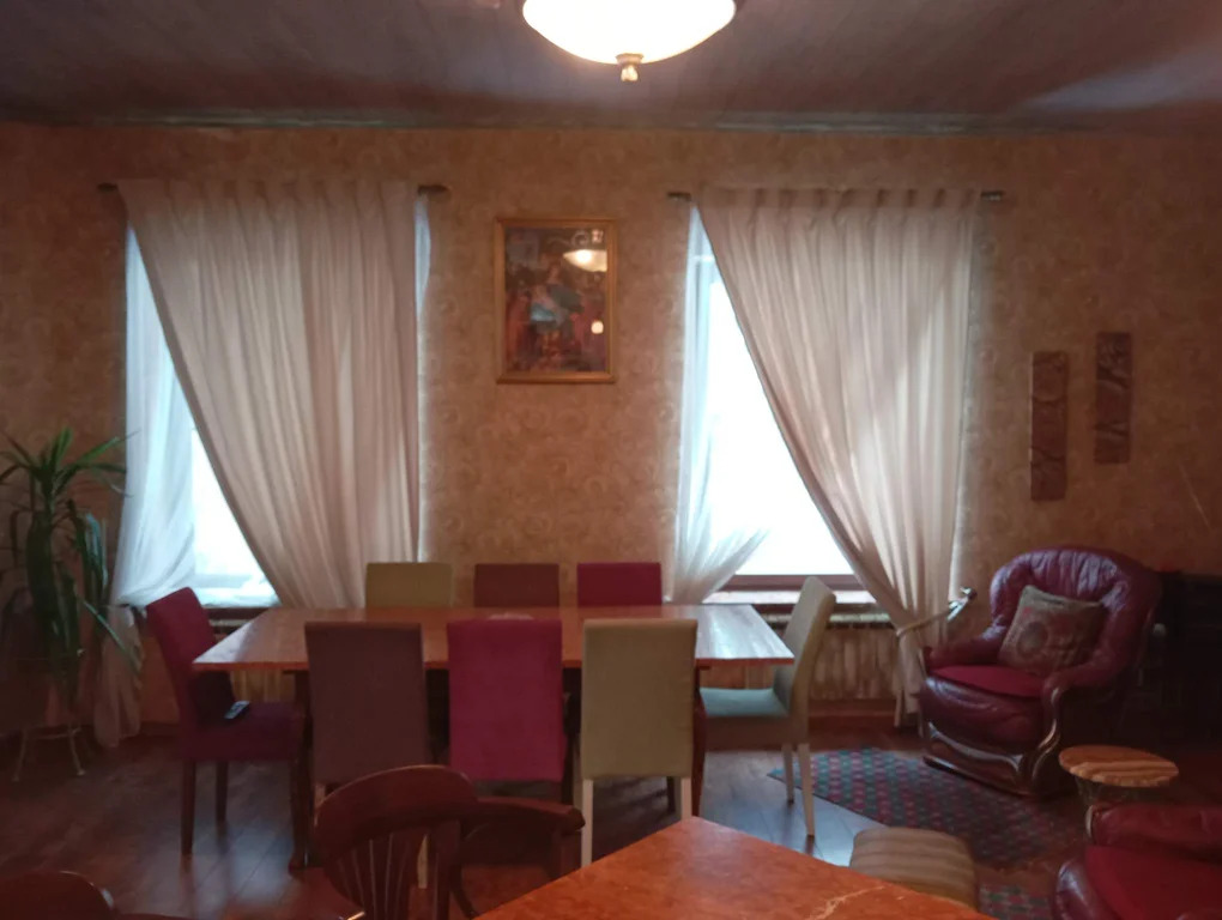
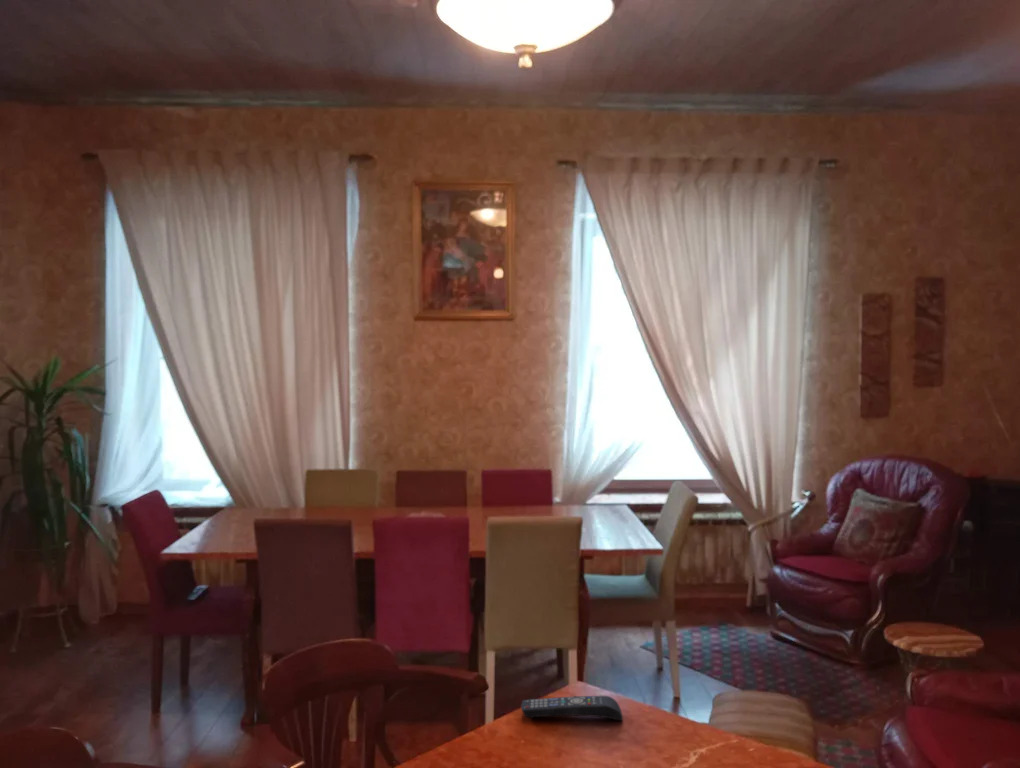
+ remote control [520,695,624,722]
